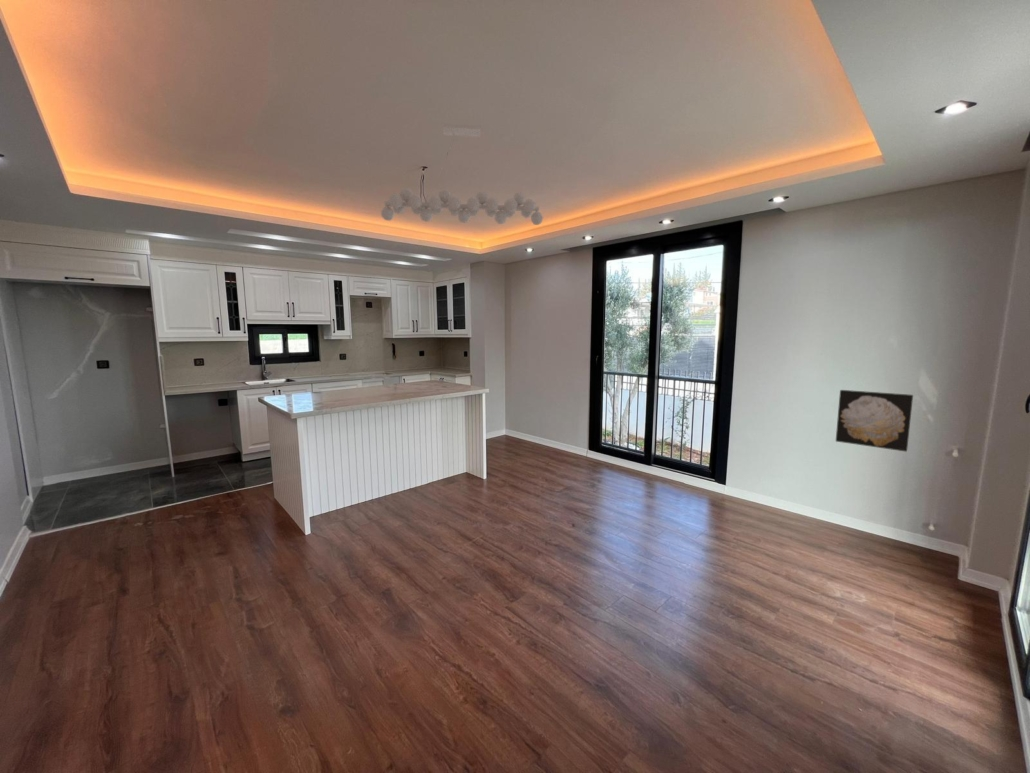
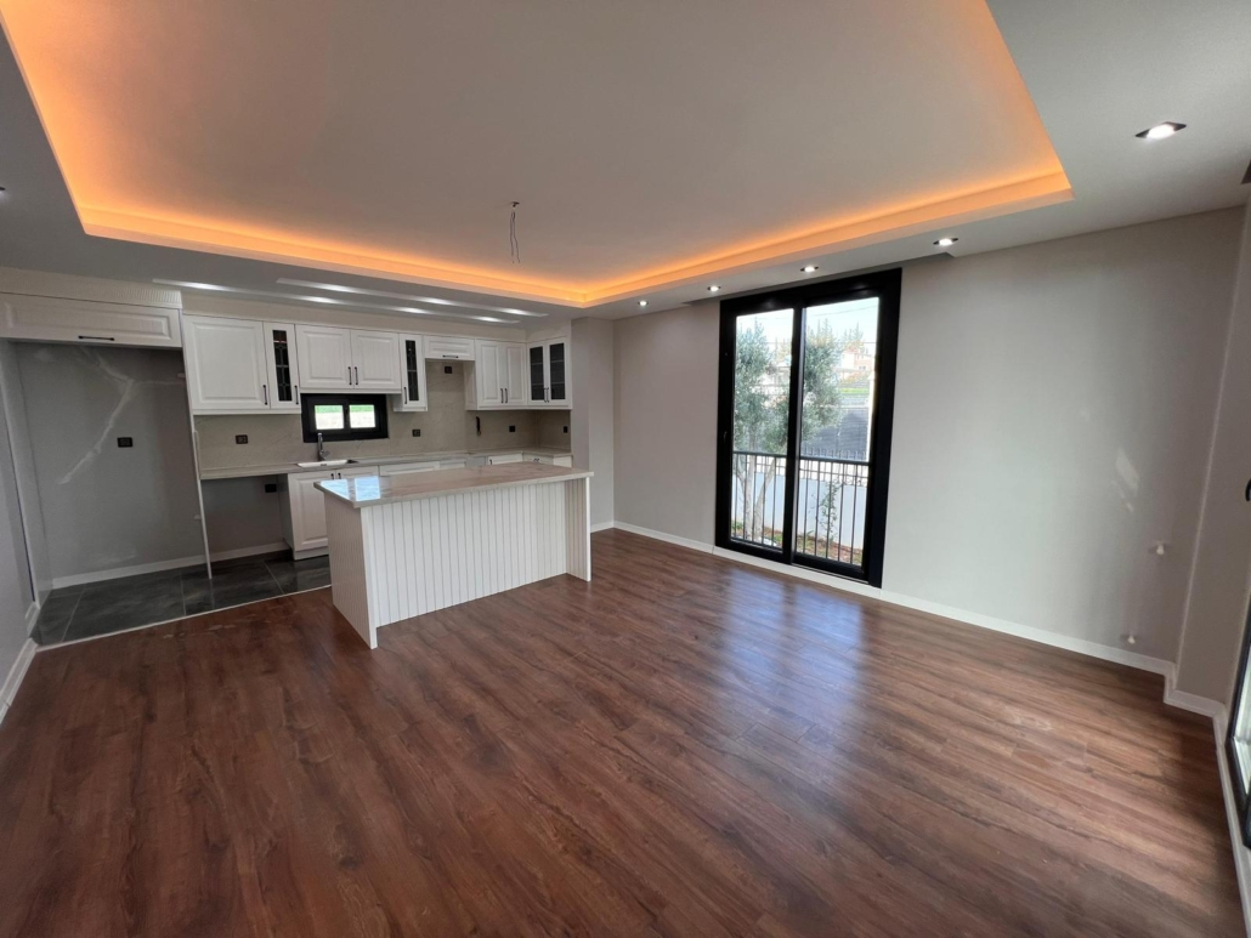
- chandelier [380,123,544,226]
- wall art [835,389,914,453]
